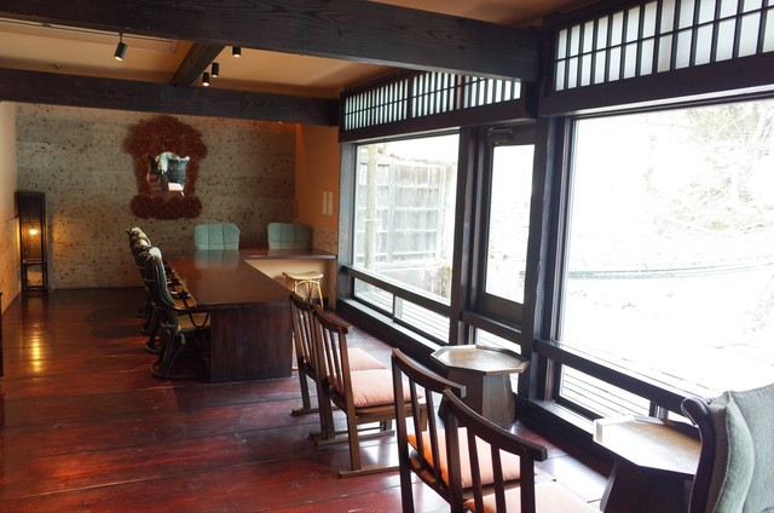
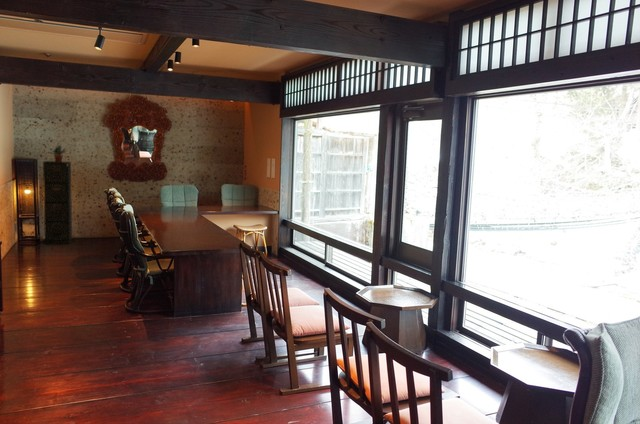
+ potted plant [46,144,67,162]
+ filing cabinet [42,160,73,245]
